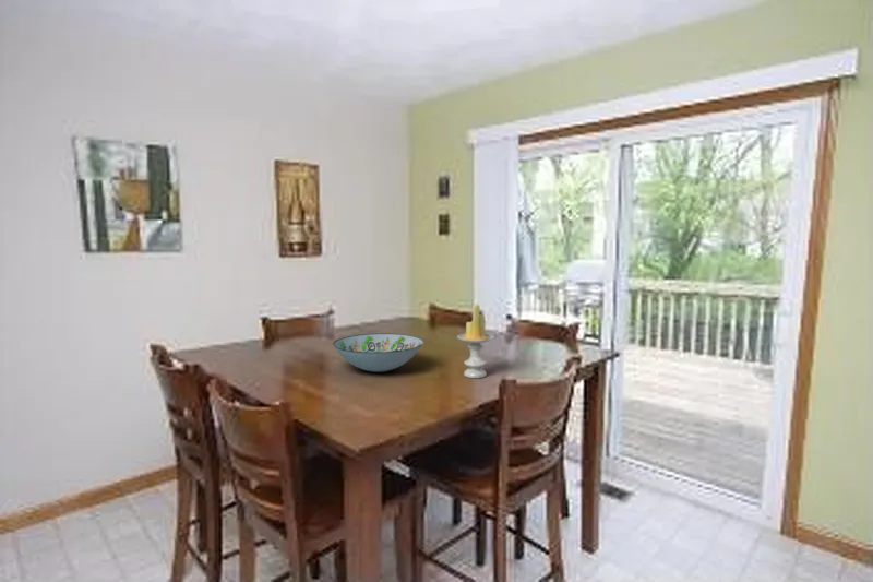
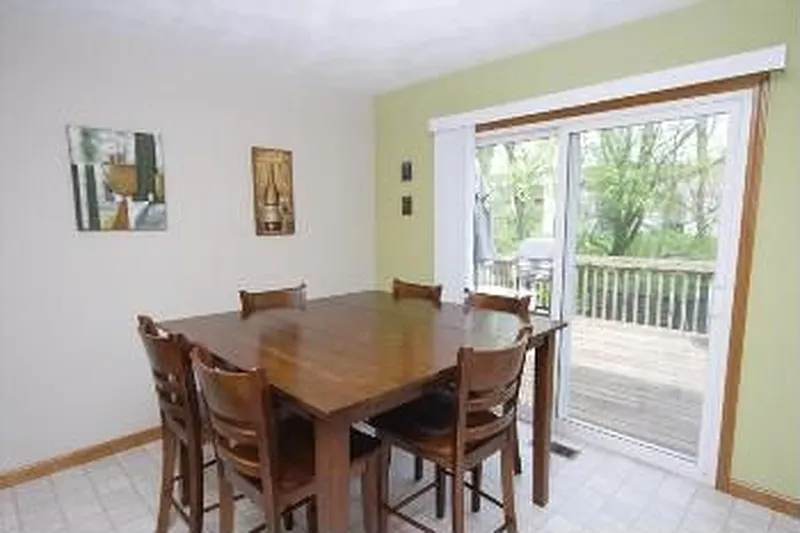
- decorative bowl [332,332,424,373]
- candle [456,304,495,379]
